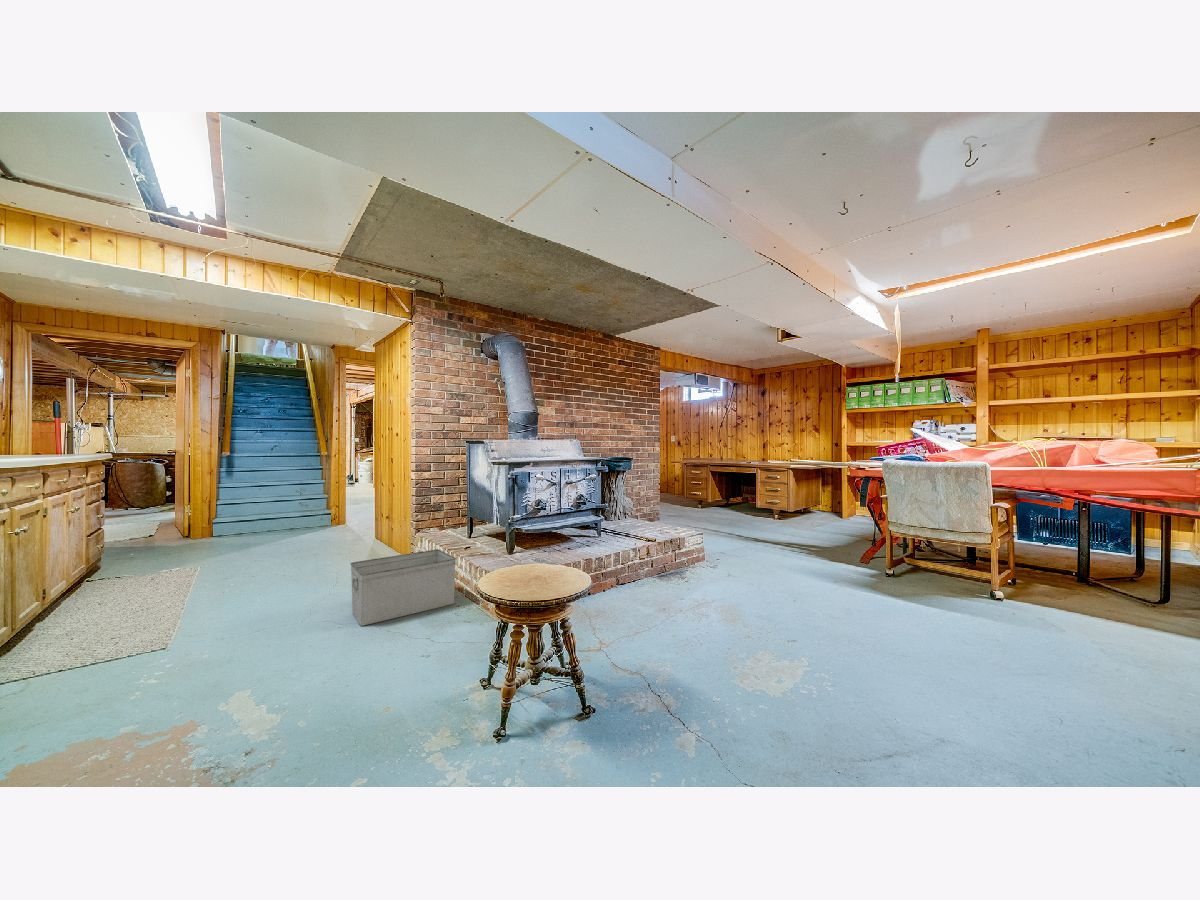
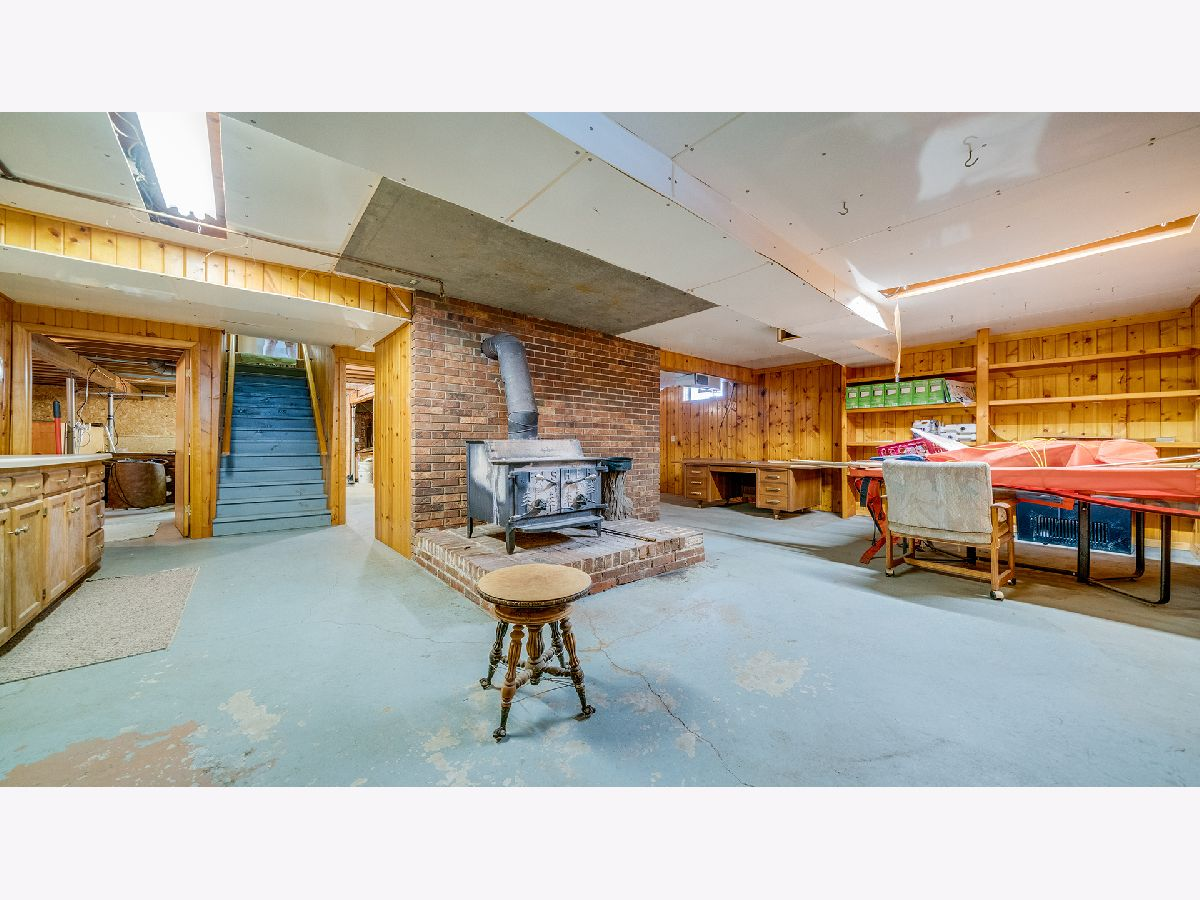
- storage bin [349,548,457,627]
